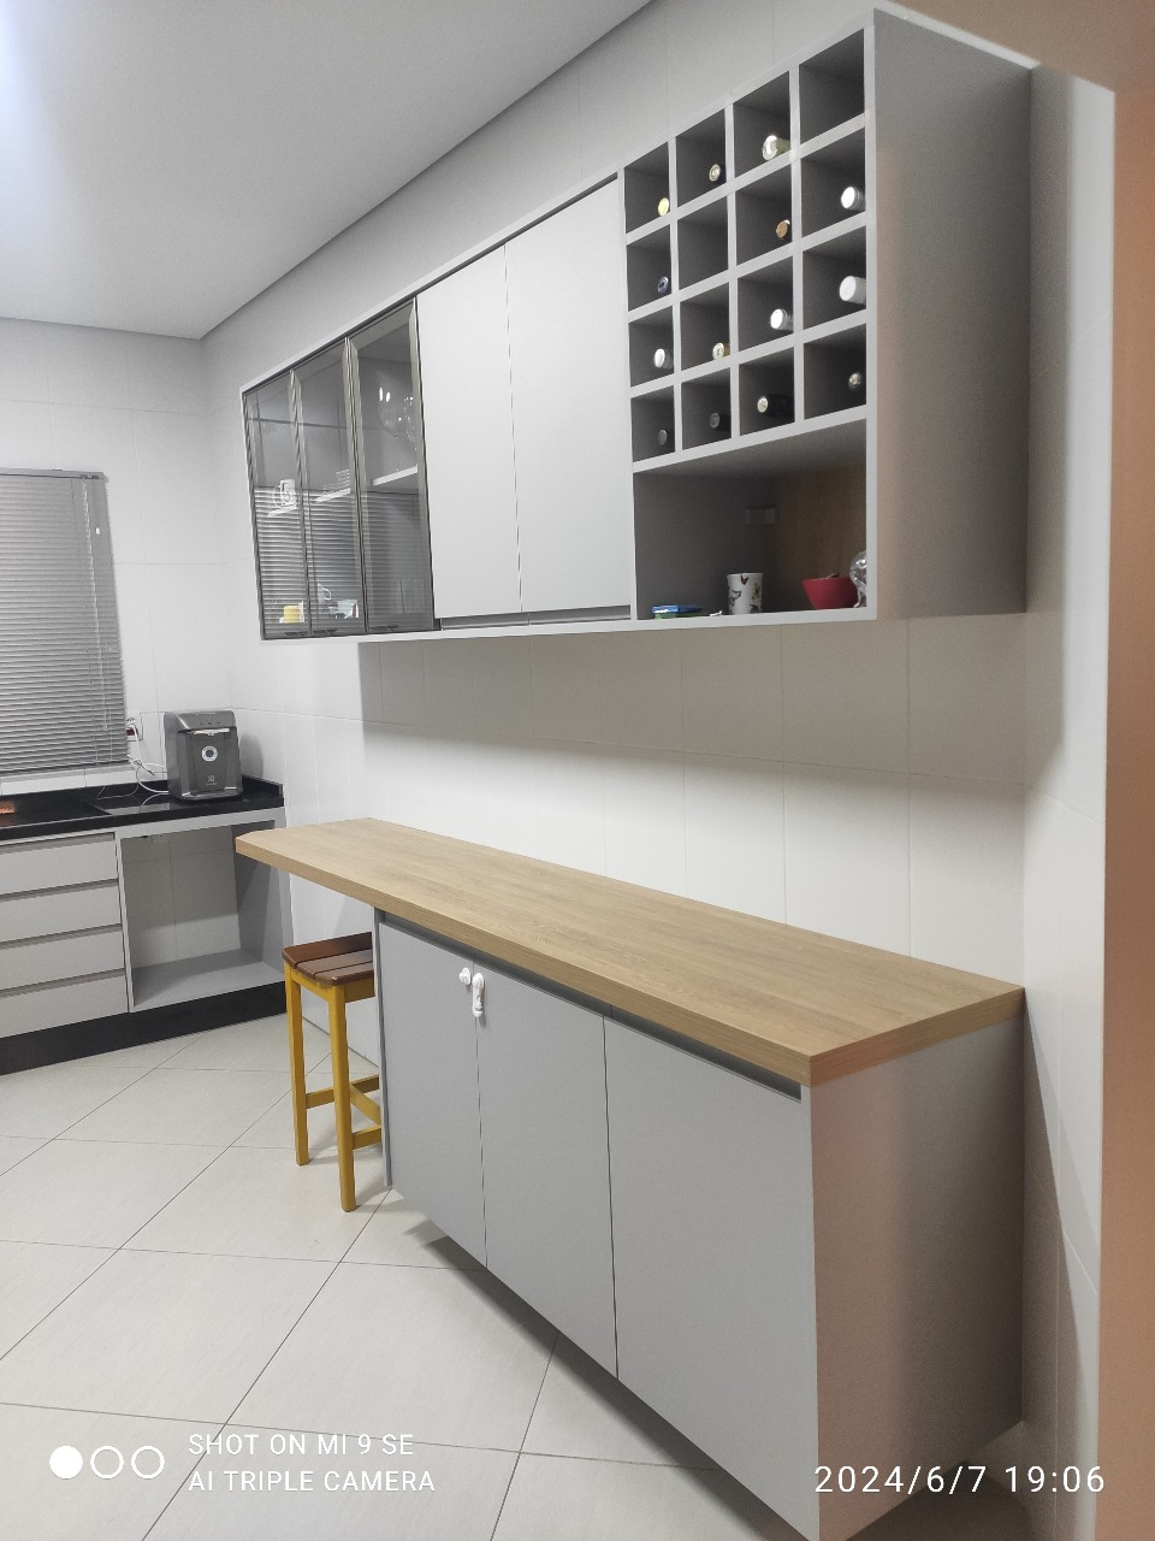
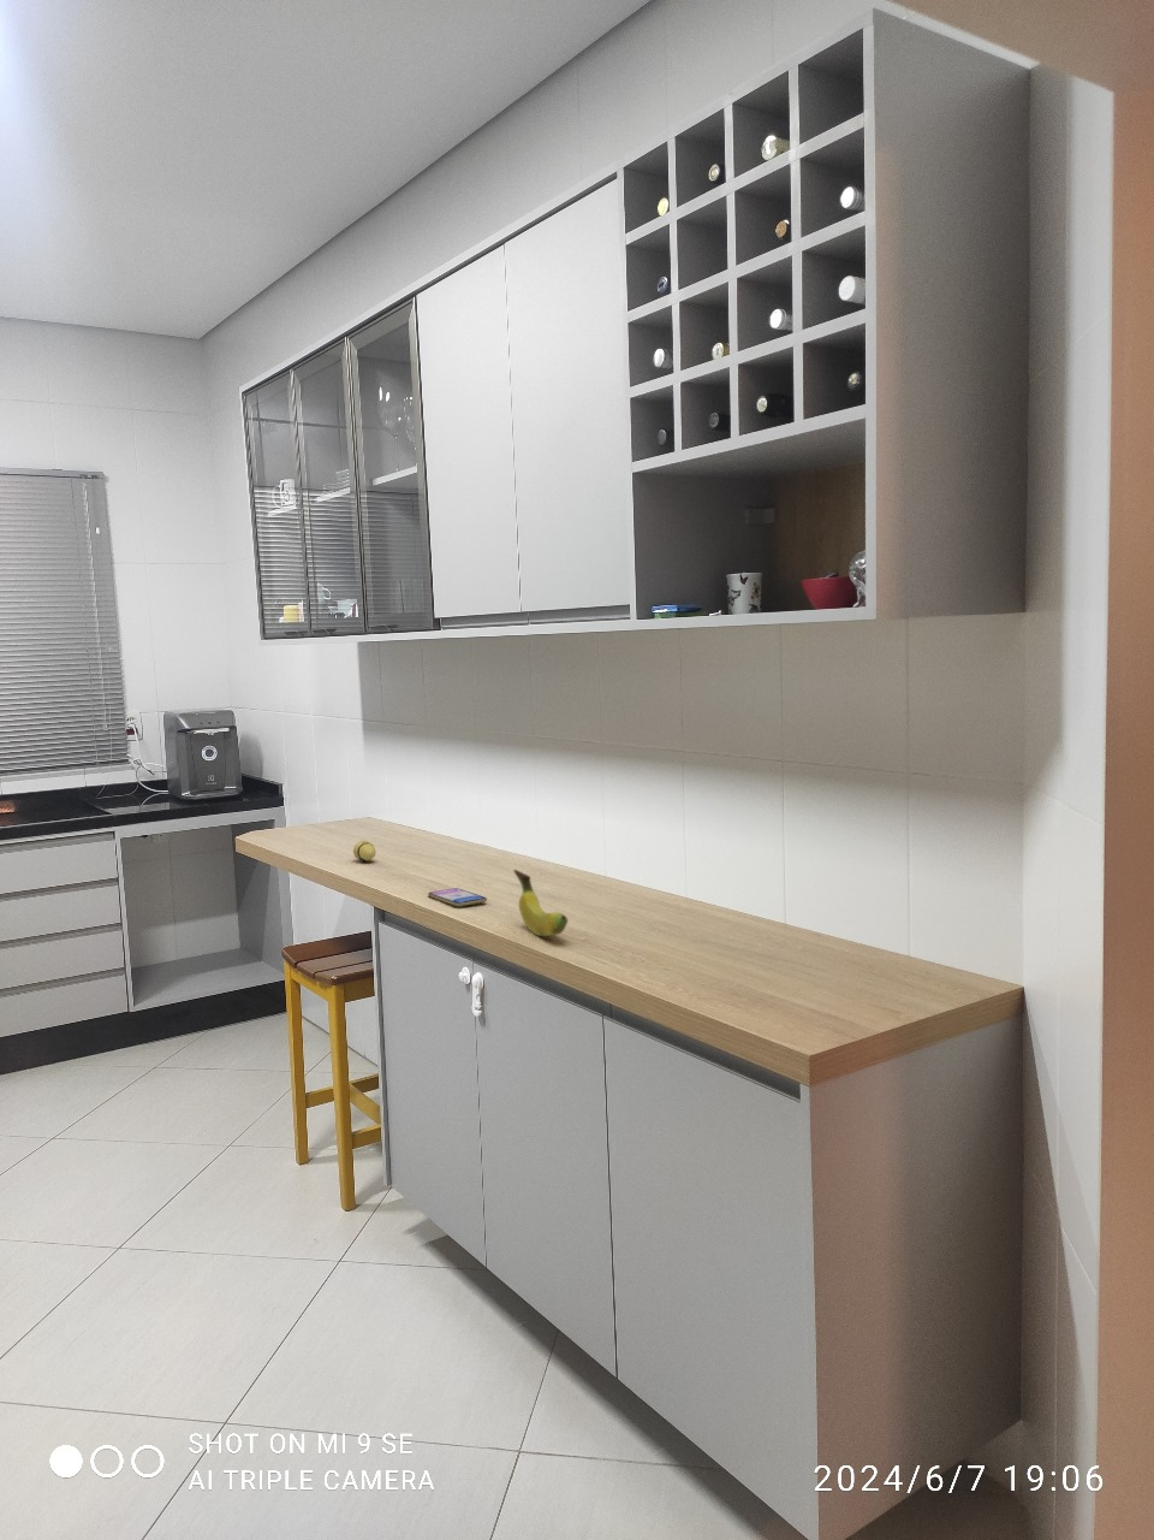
+ smartphone [427,886,489,908]
+ decorative egg [353,840,377,862]
+ fruit [512,868,569,937]
